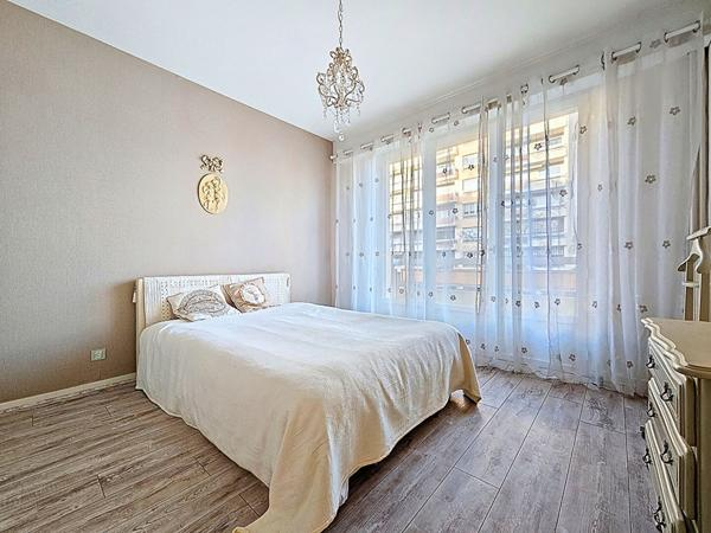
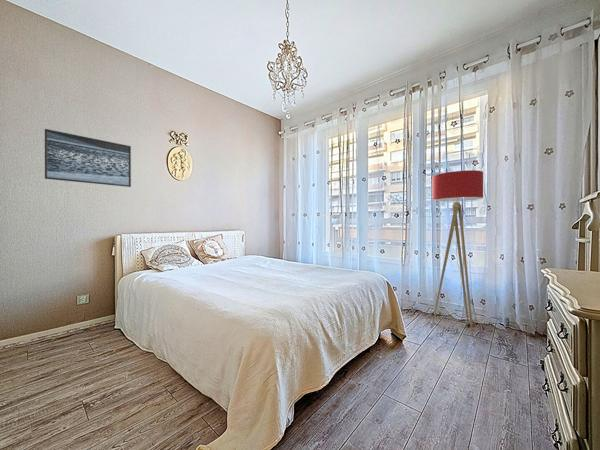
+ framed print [44,128,132,188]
+ floor lamp [432,169,484,338]
